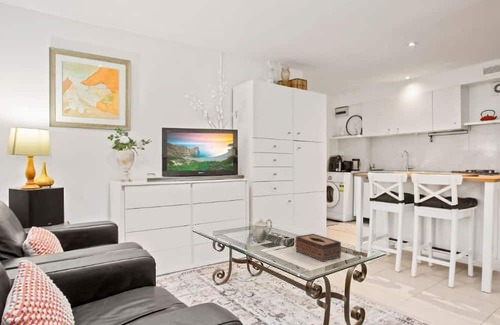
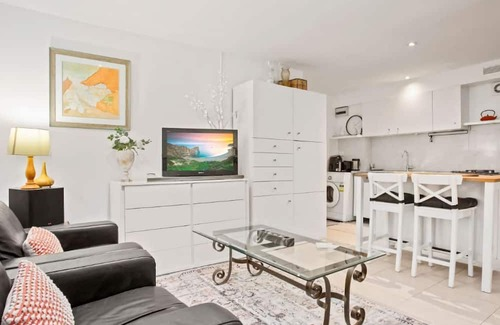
- teapot [248,217,273,243]
- tissue box [294,233,342,263]
